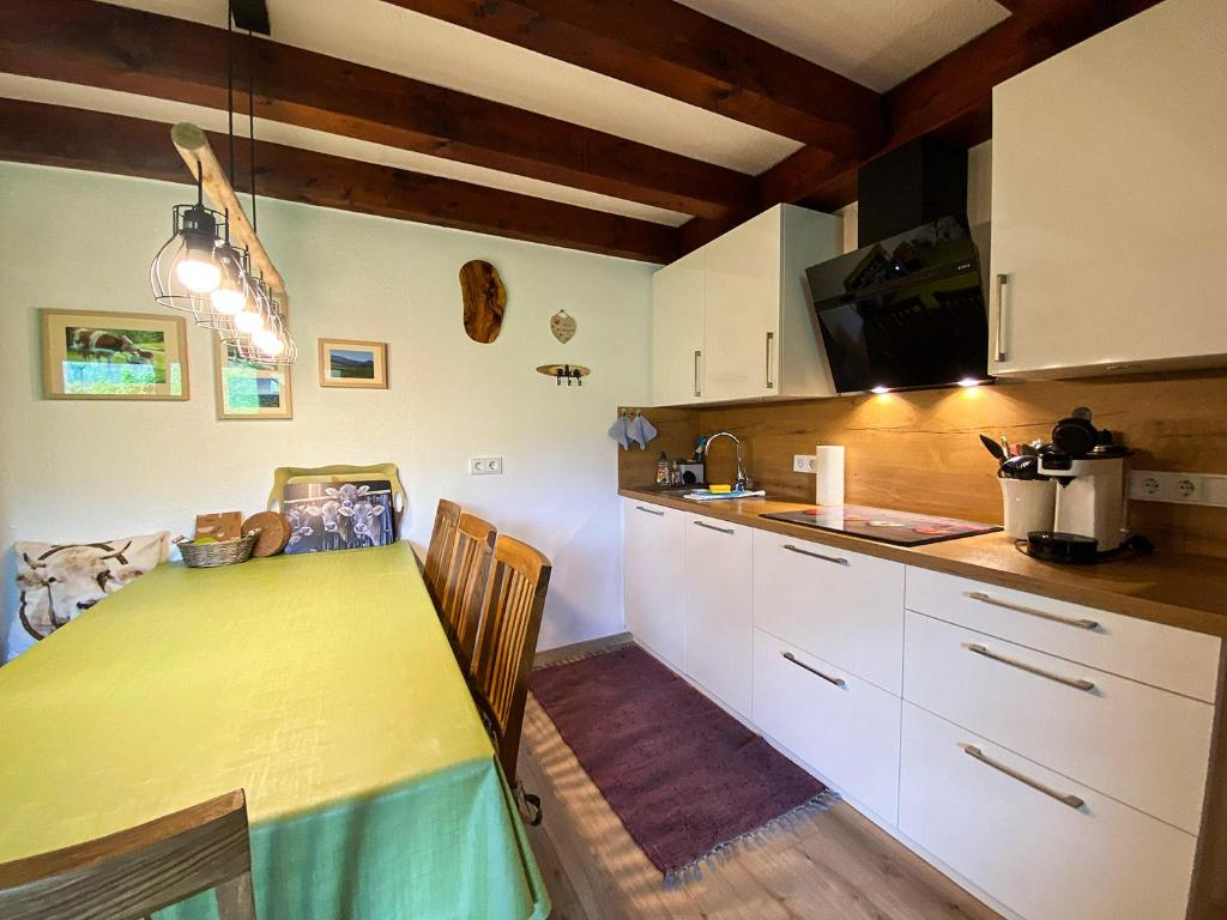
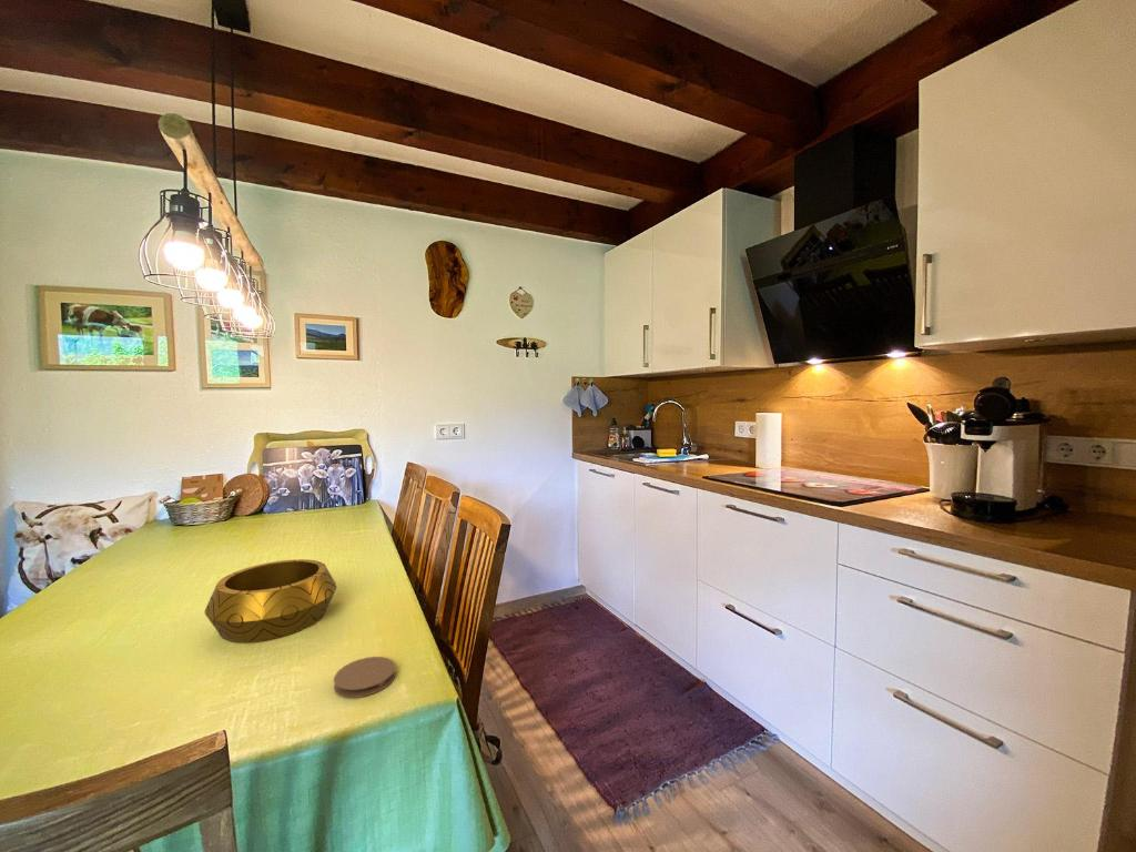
+ decorative bowl [203,558,337,643]
+ coaster [333,656,396,699]
